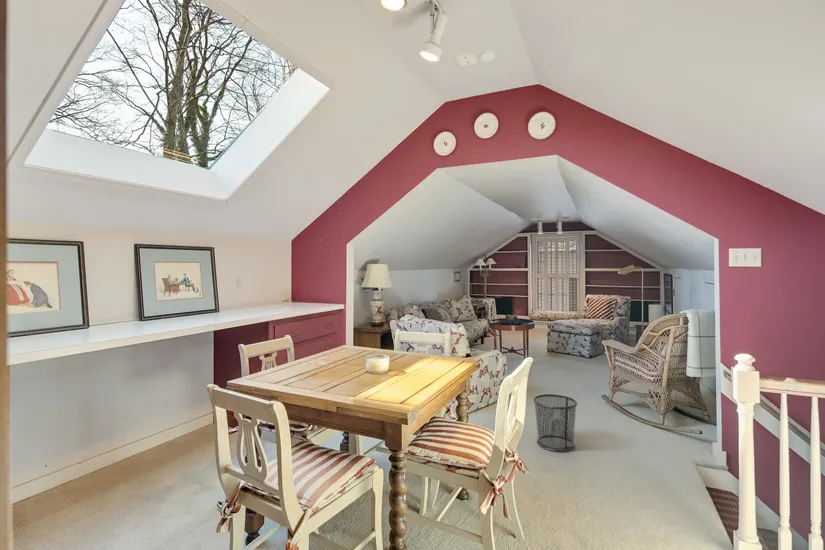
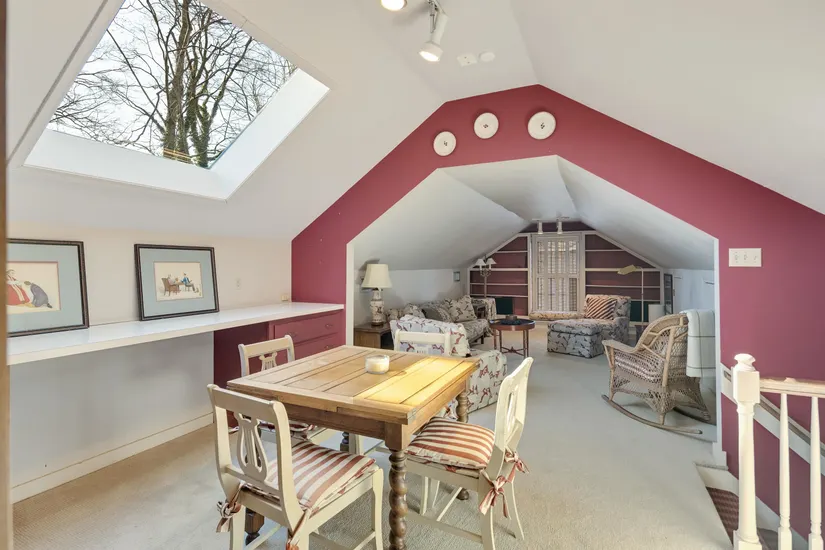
- waste bin [532,393,578,453]
